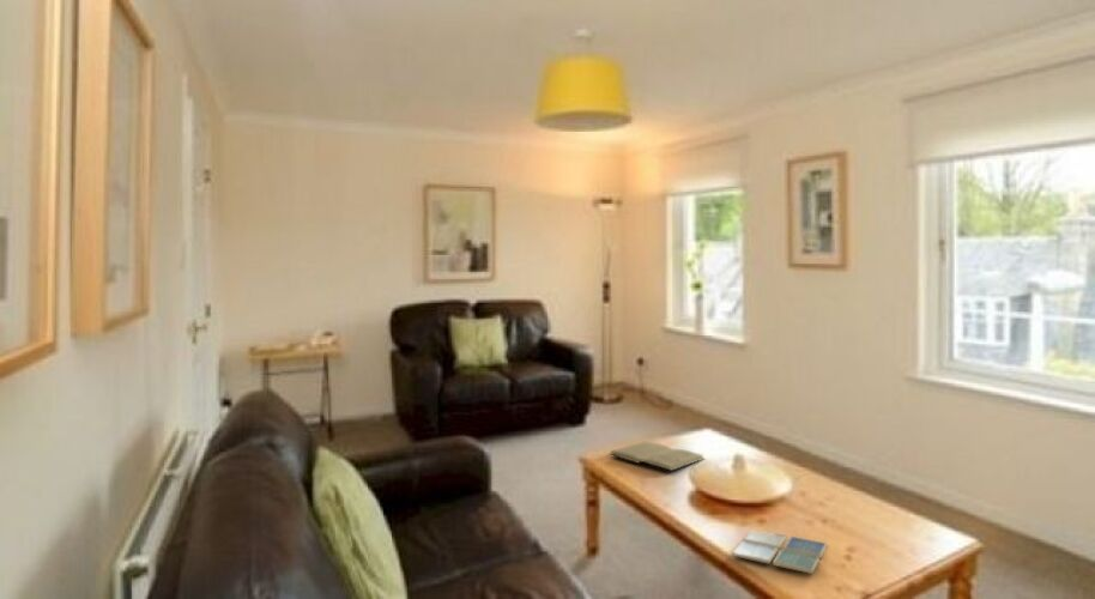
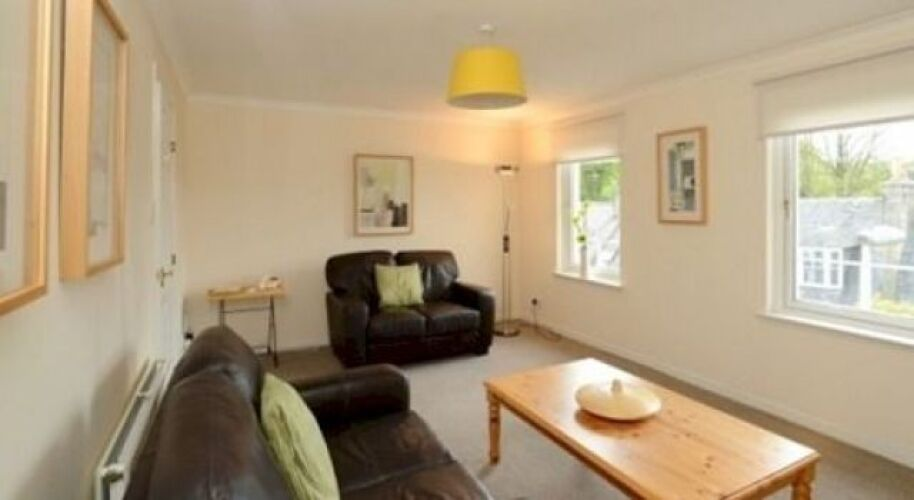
- drink coaster [731,528,829,575]
- book [609,440,707,472]
